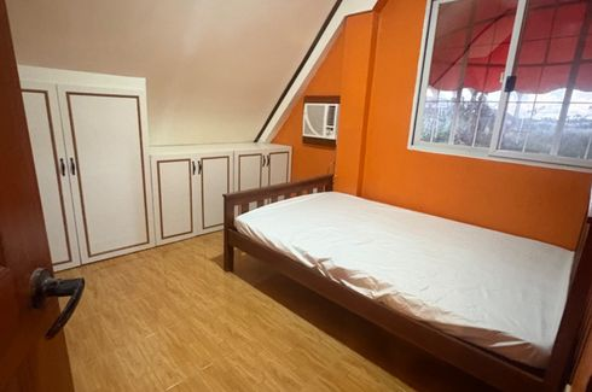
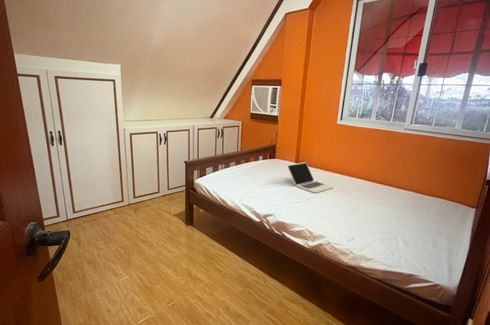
+ laptop [287,161,334,194]
